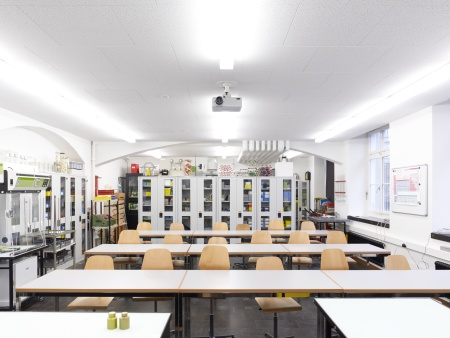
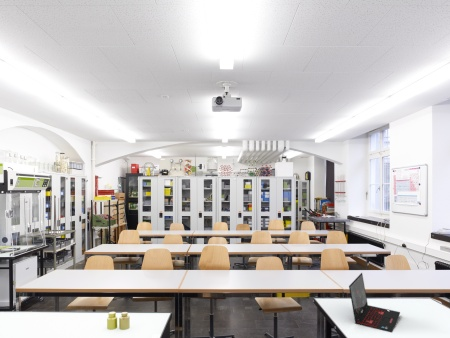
+ laptop [348,272,401,333]
